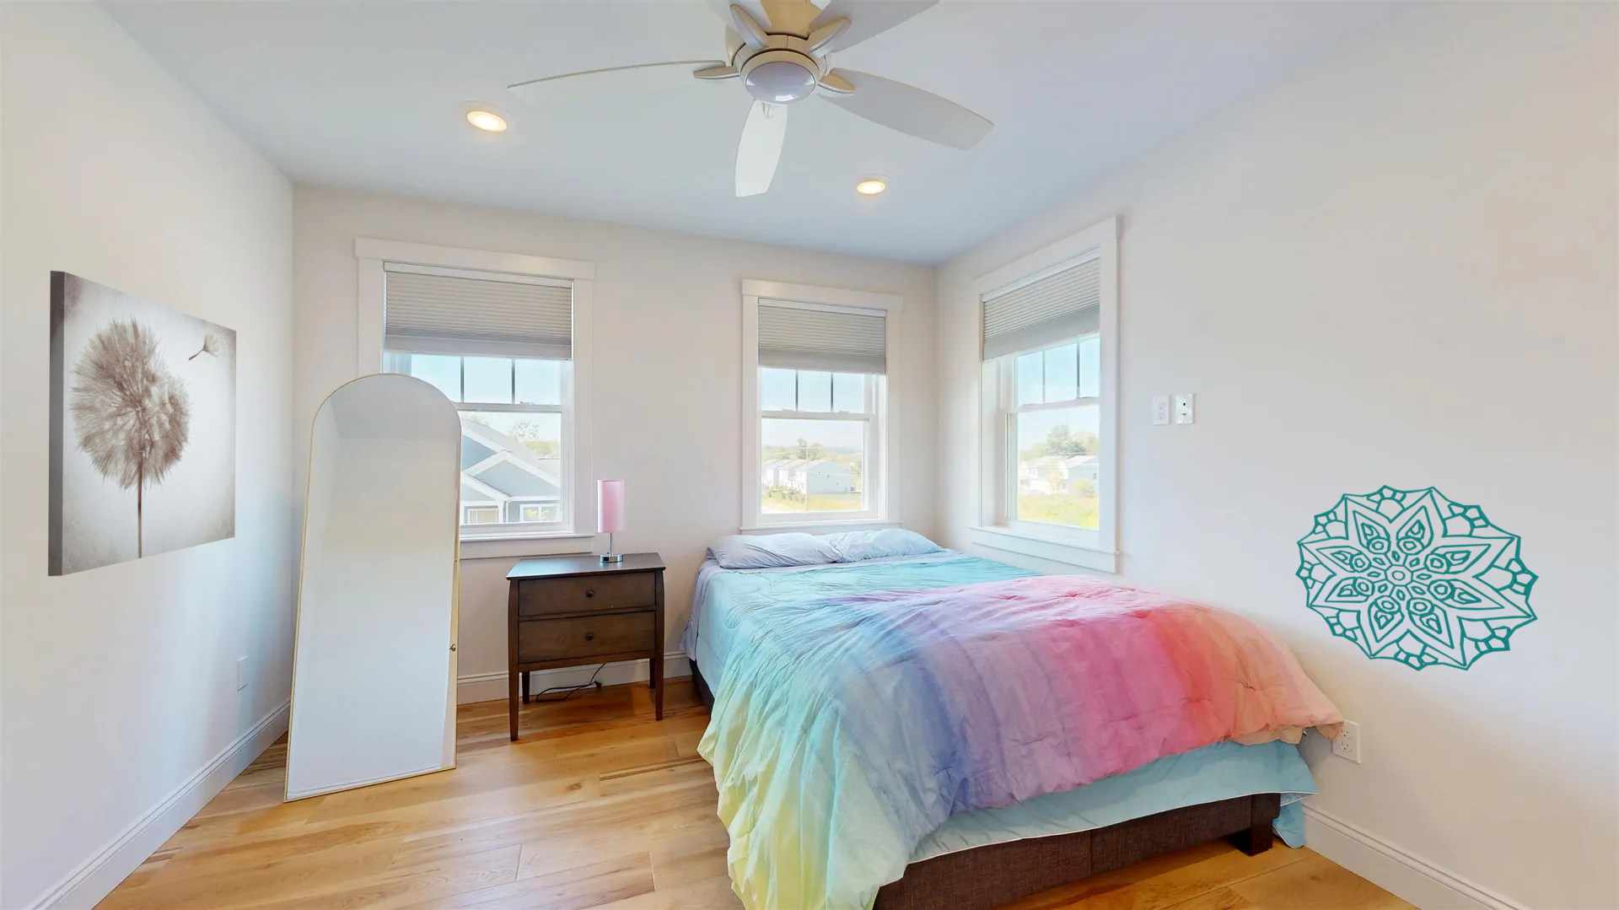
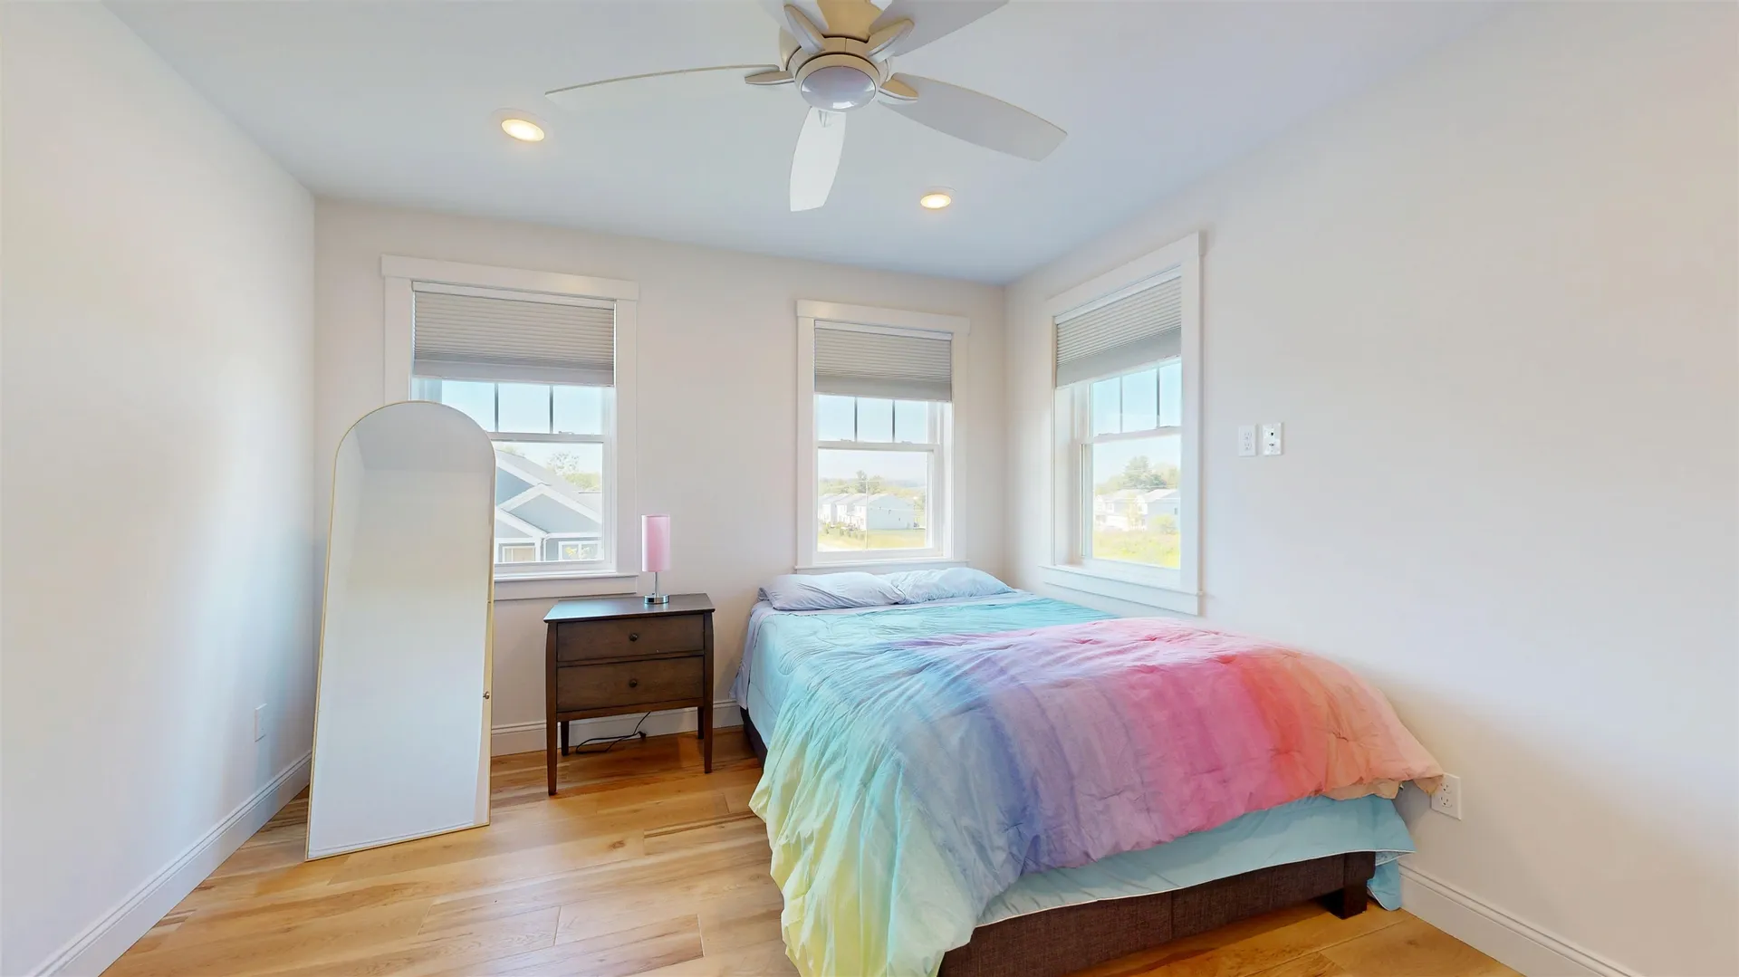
- wall decoration [1294,484,1540,671]
- wall art [47,270,237,577]
